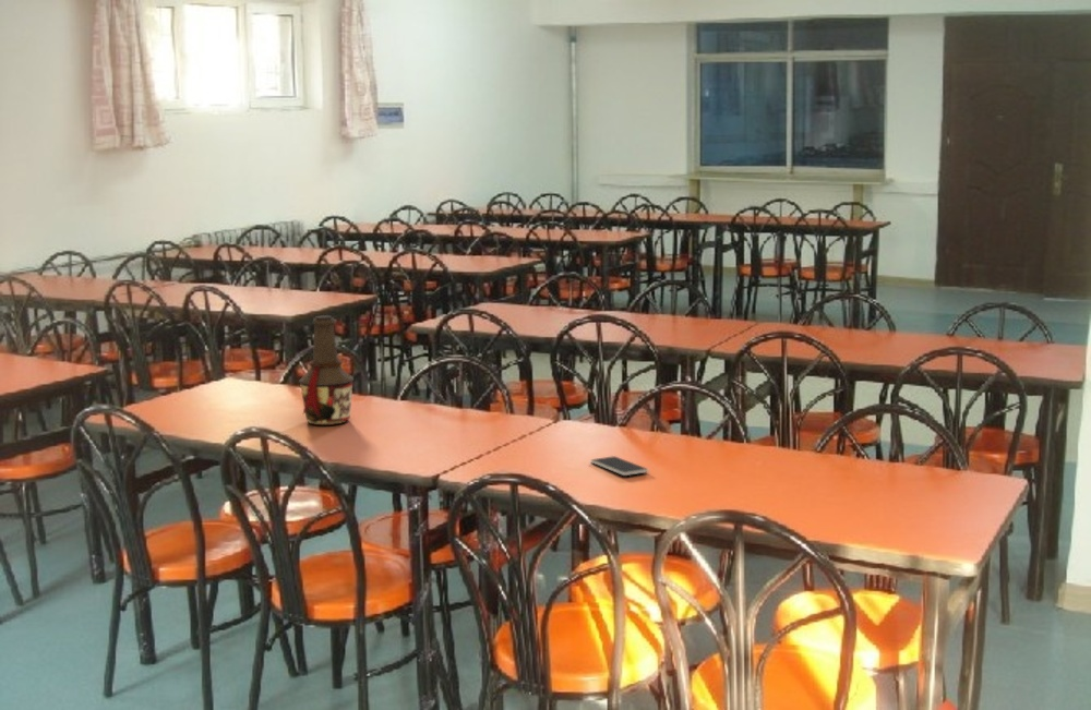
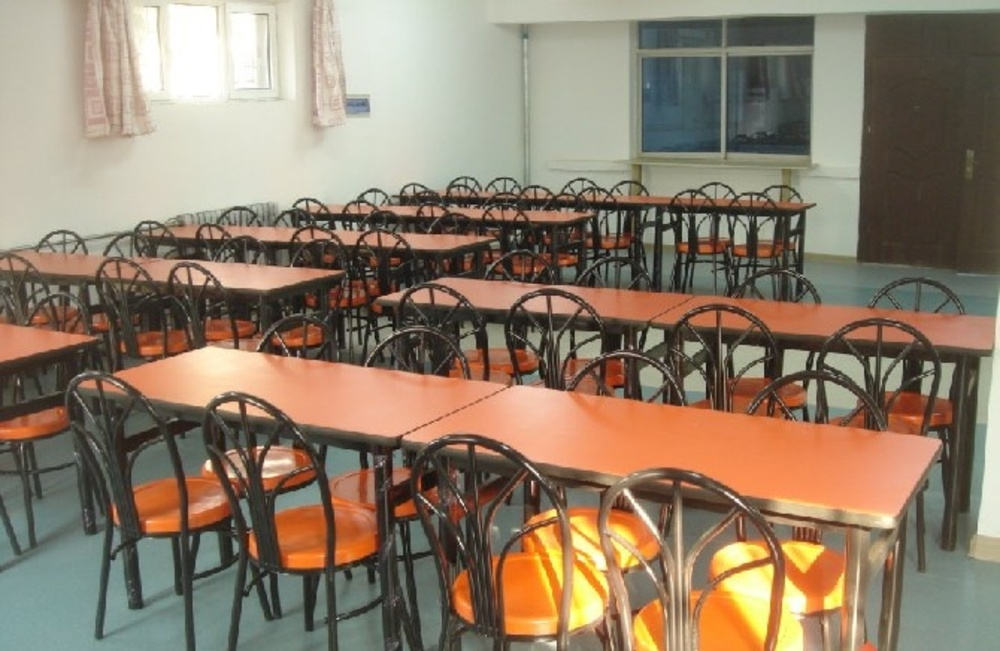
- bottle [298,314,355,426]
- smartphone [589,455,650,477]
